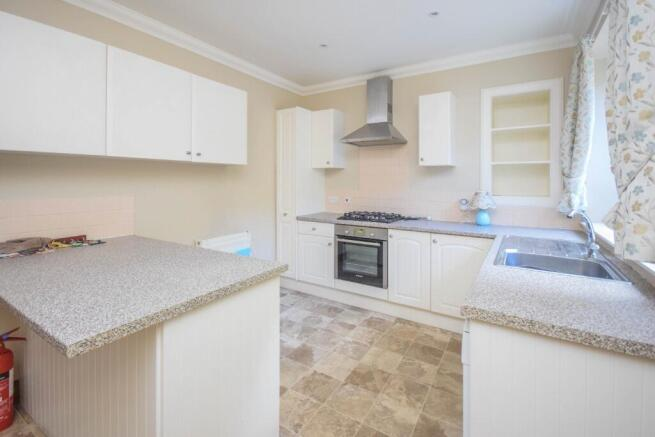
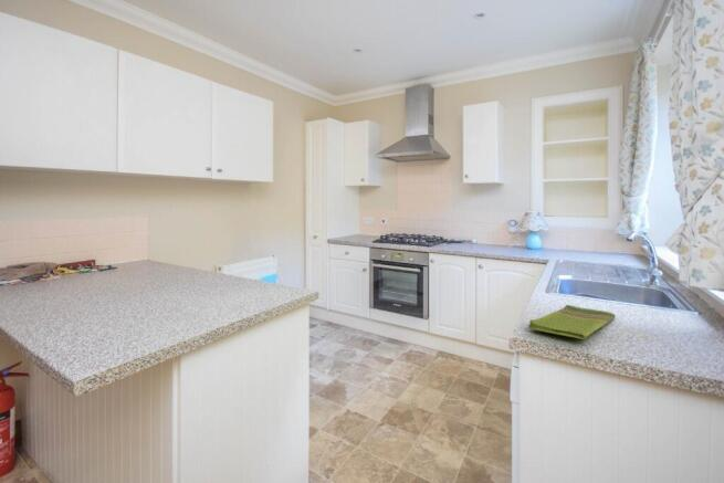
+ dish towel [527,304,617,340]
